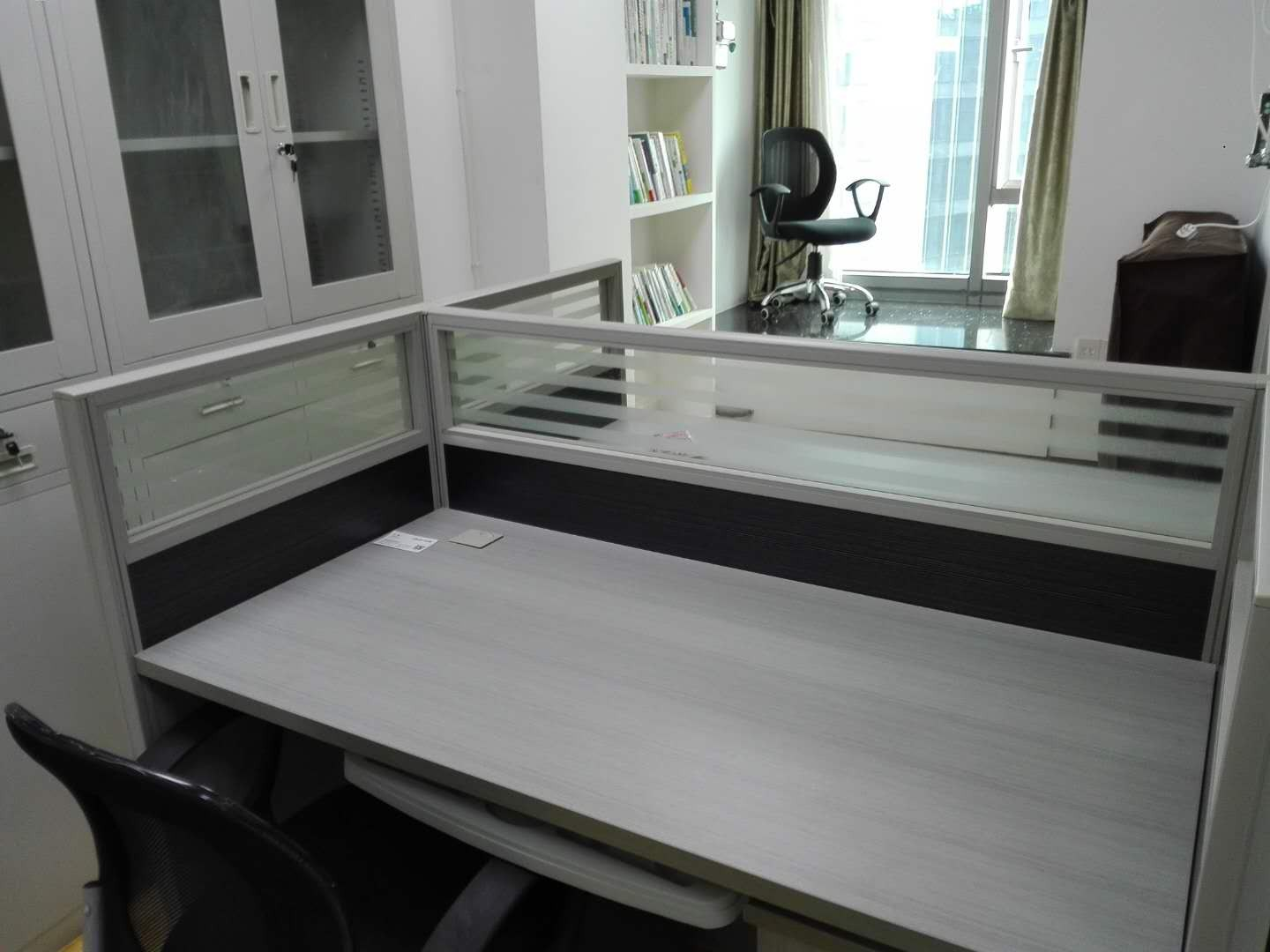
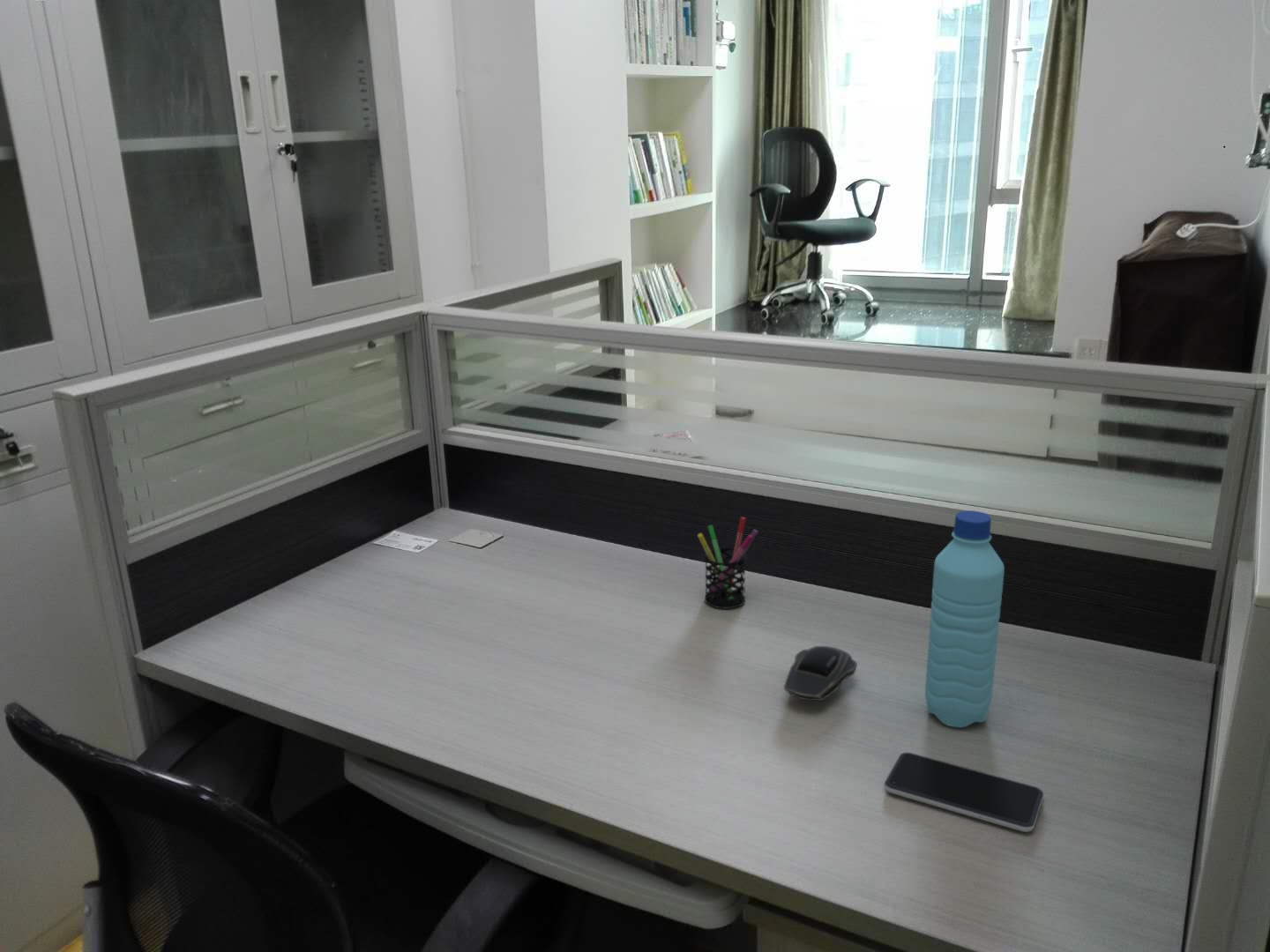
+ smartphone [884,752,1044,833]
+ pen holder [697,516,758,609]
+ computer mouse [782,645,858,702]
+ water bottle [924,509,1005,728]
